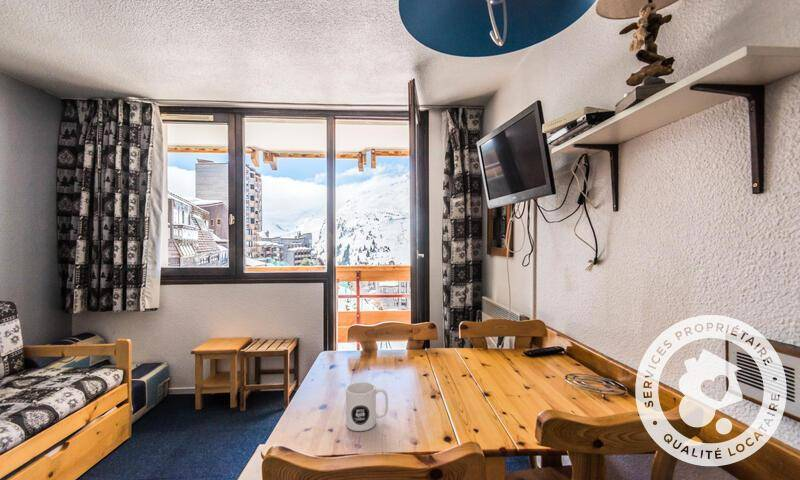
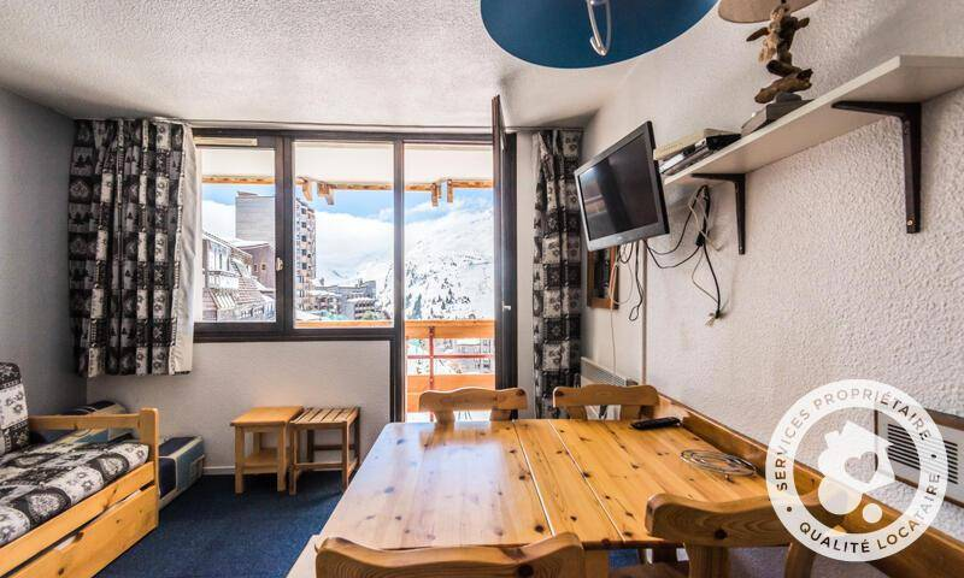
- mug [345,381,389,432]
